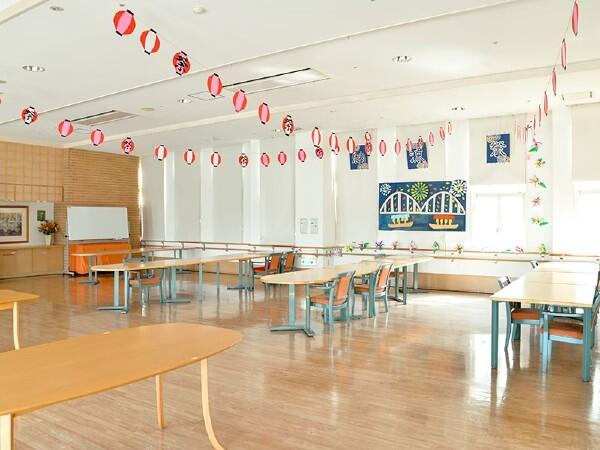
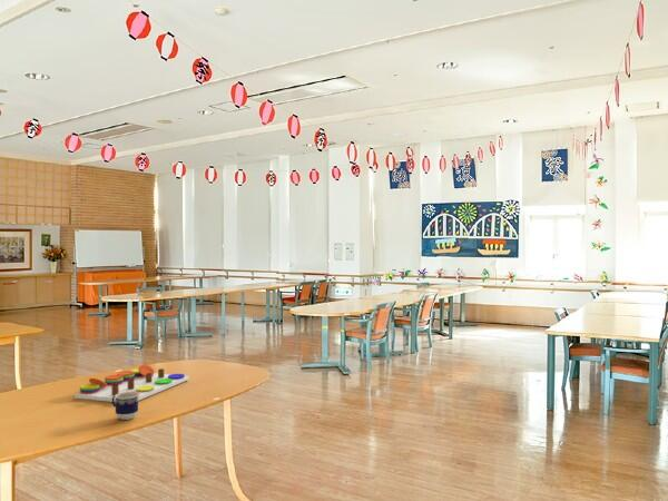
+ cup [111,392,139,421]
+ board game [73,364,190,403]
